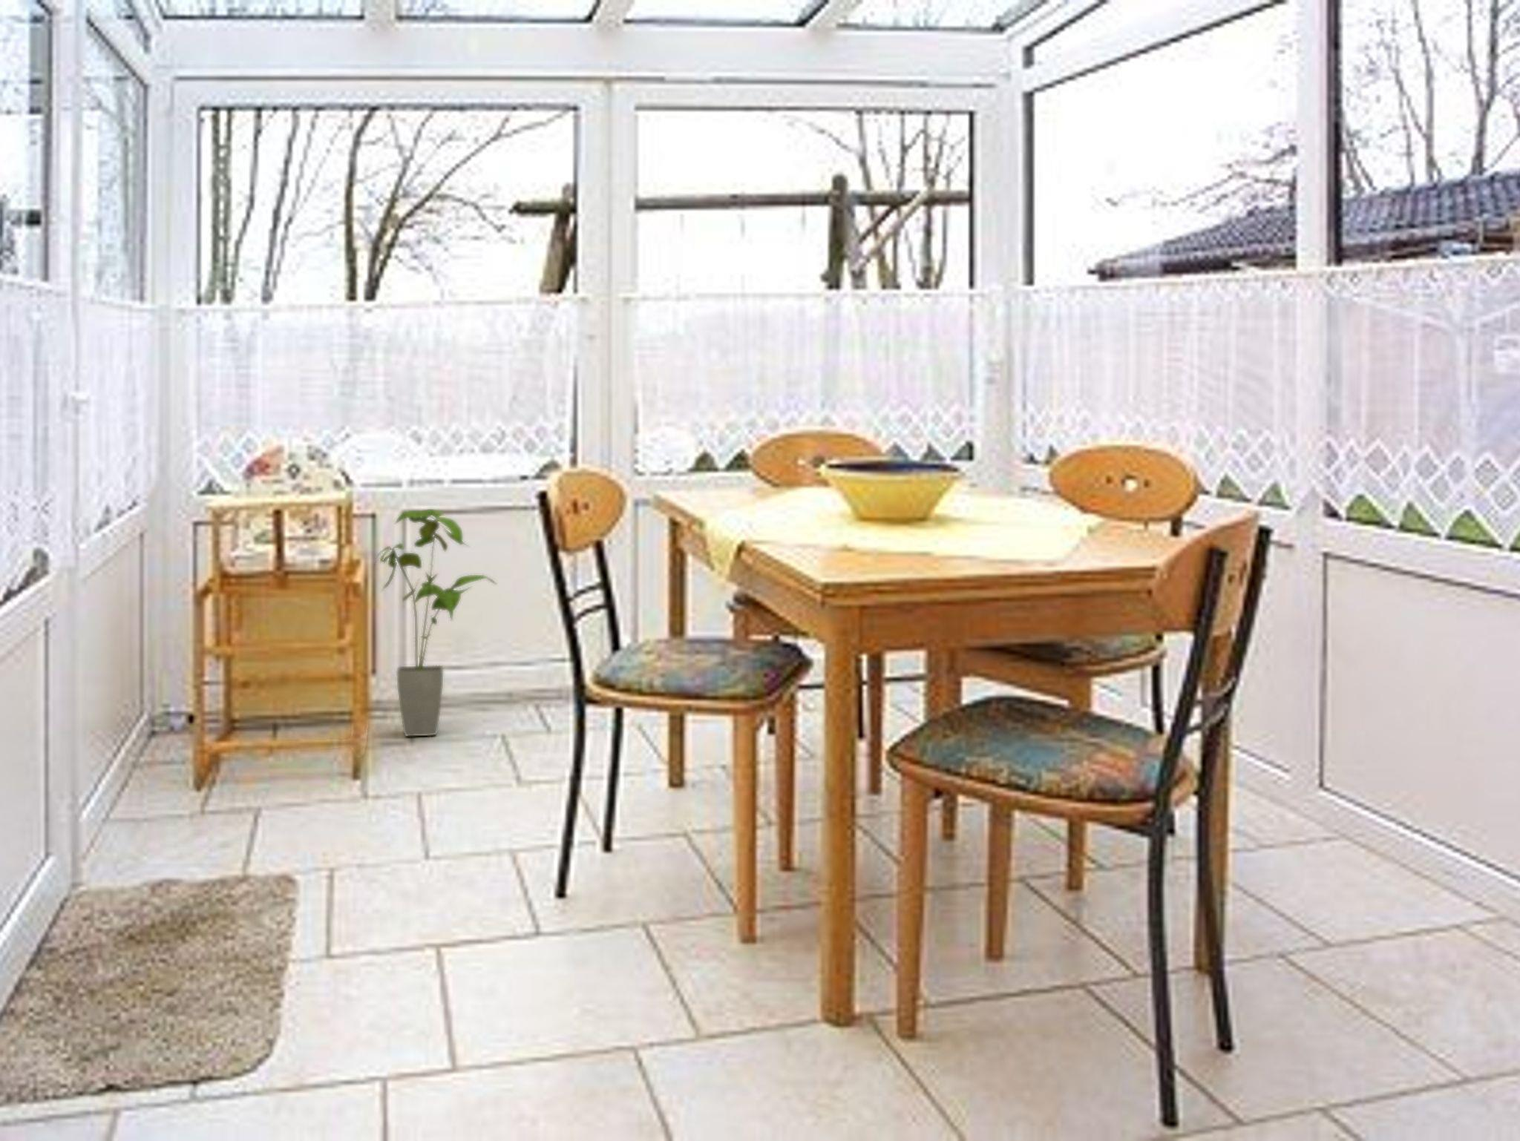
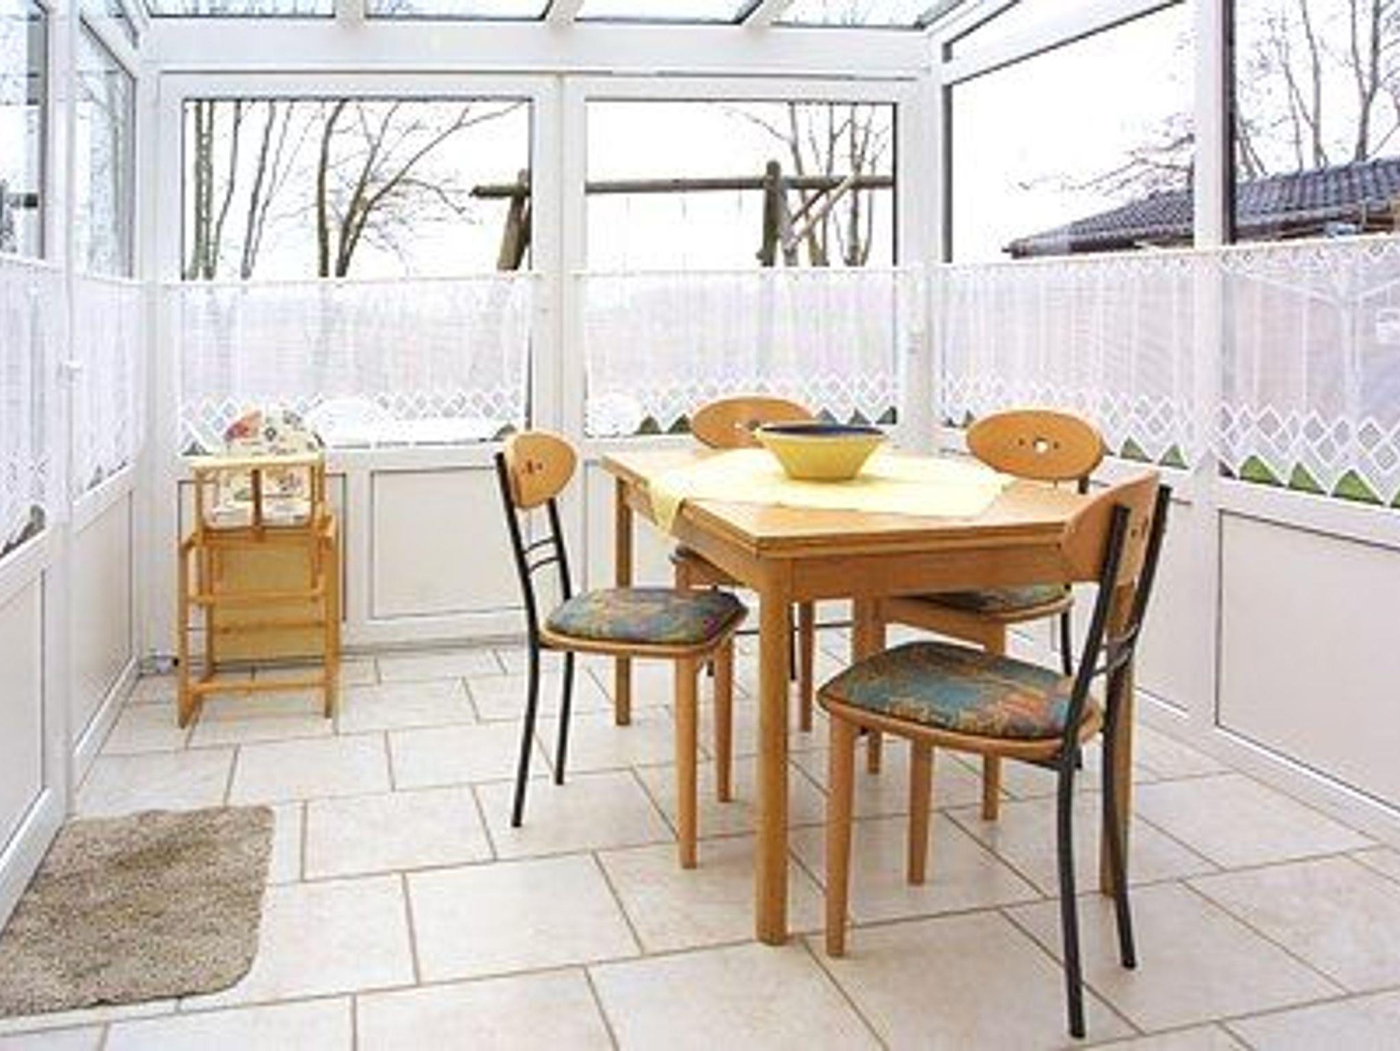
- house plant [373,508,497,737]
